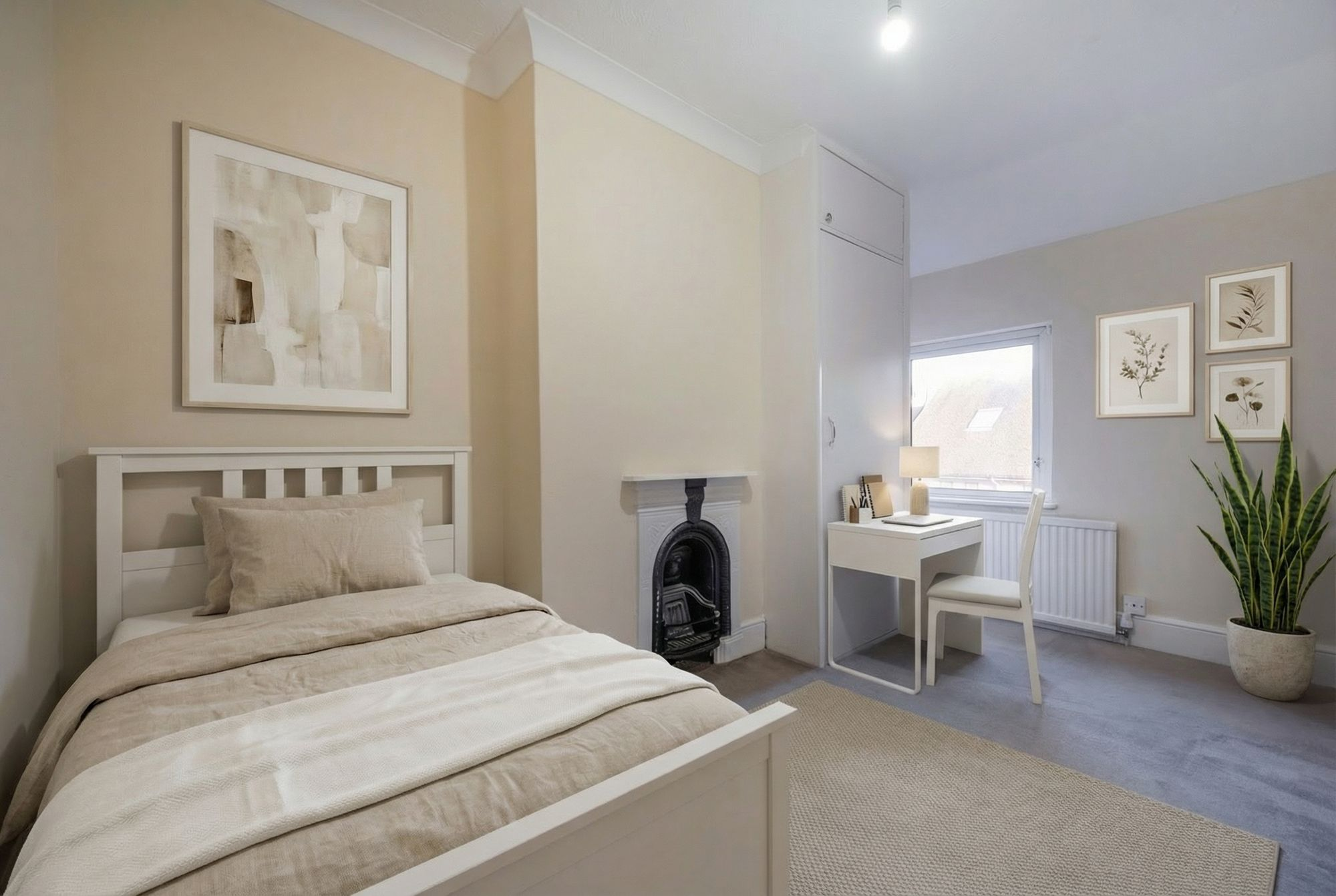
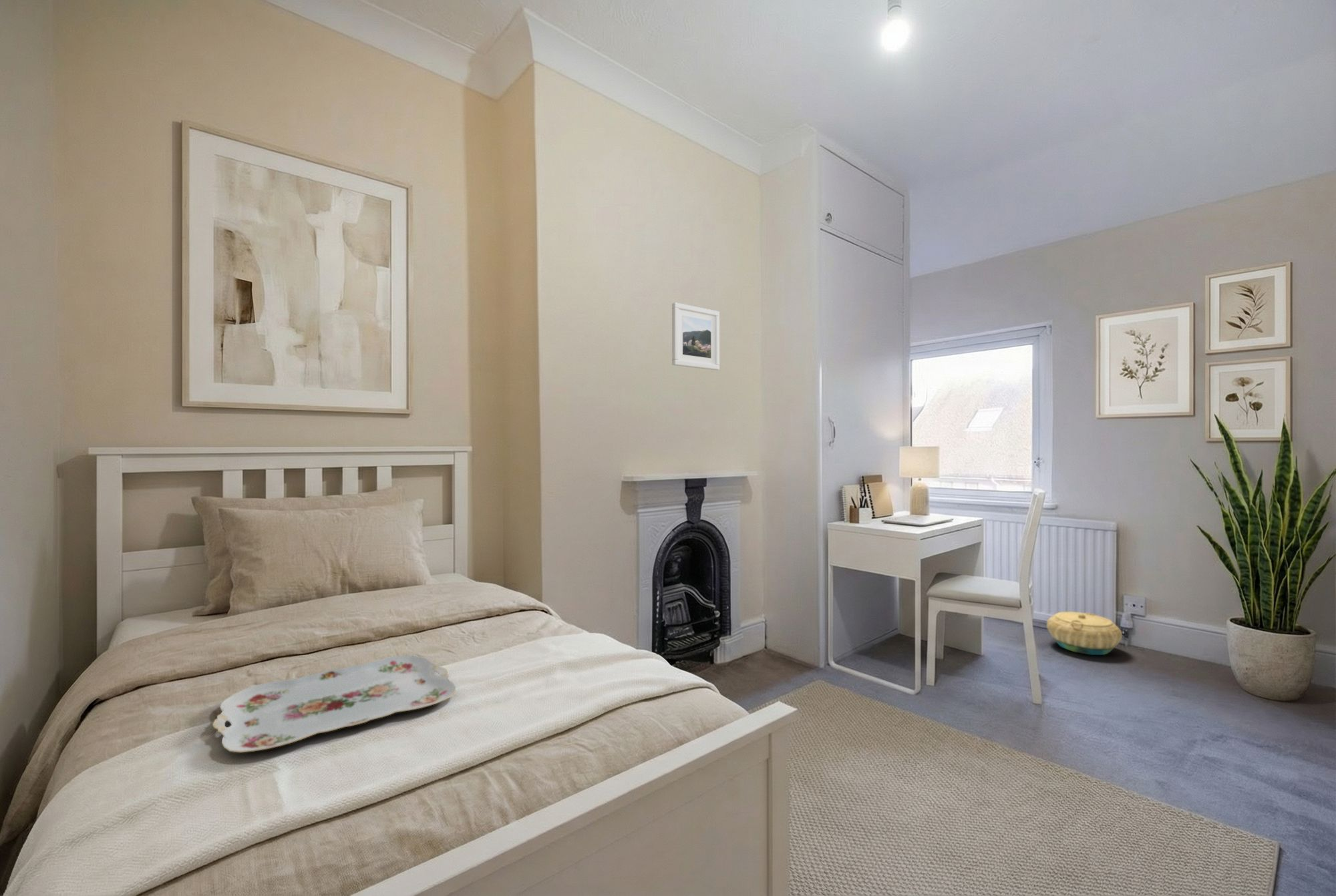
+ basket [1046,611,1123,656]
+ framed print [671,302,720,371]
+ serving tray [212,655,457,754]
